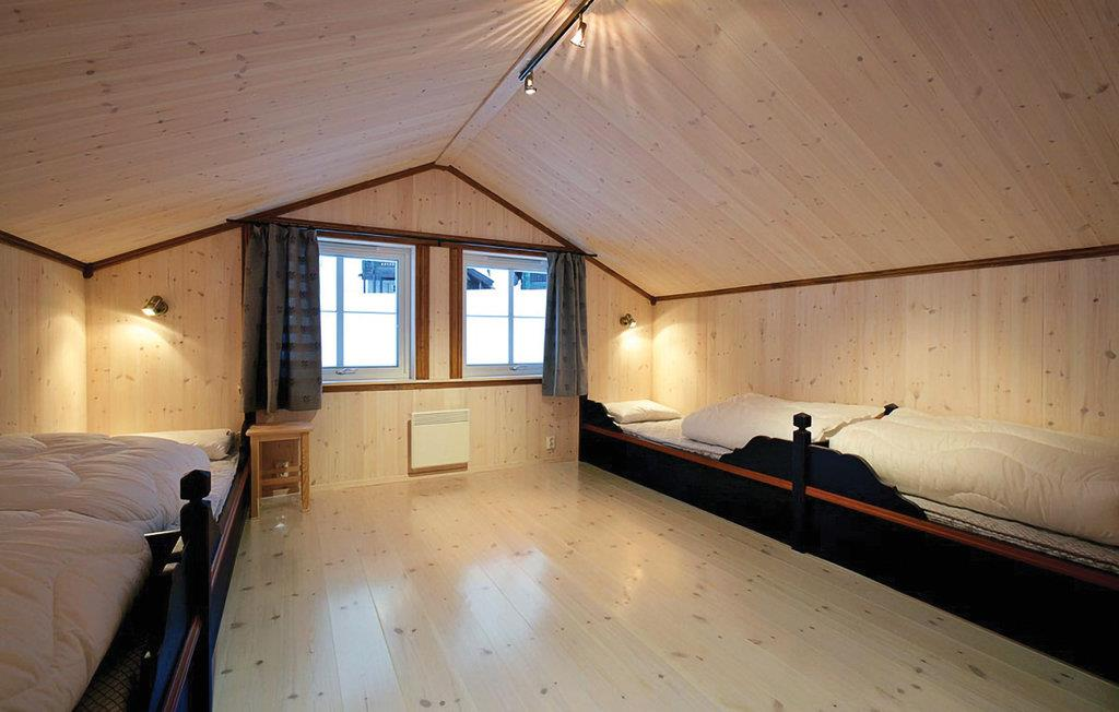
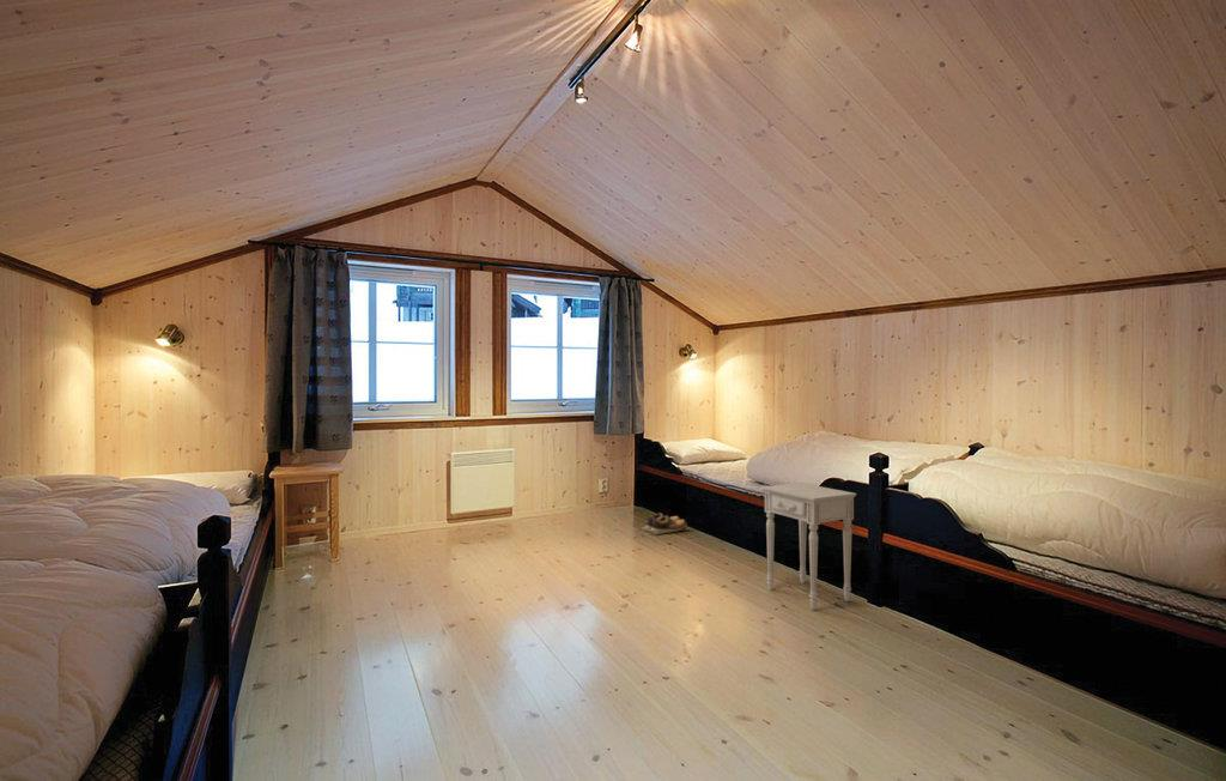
+ shoes [642,511,691,535]
+ nightstand [759,482,857,611]
